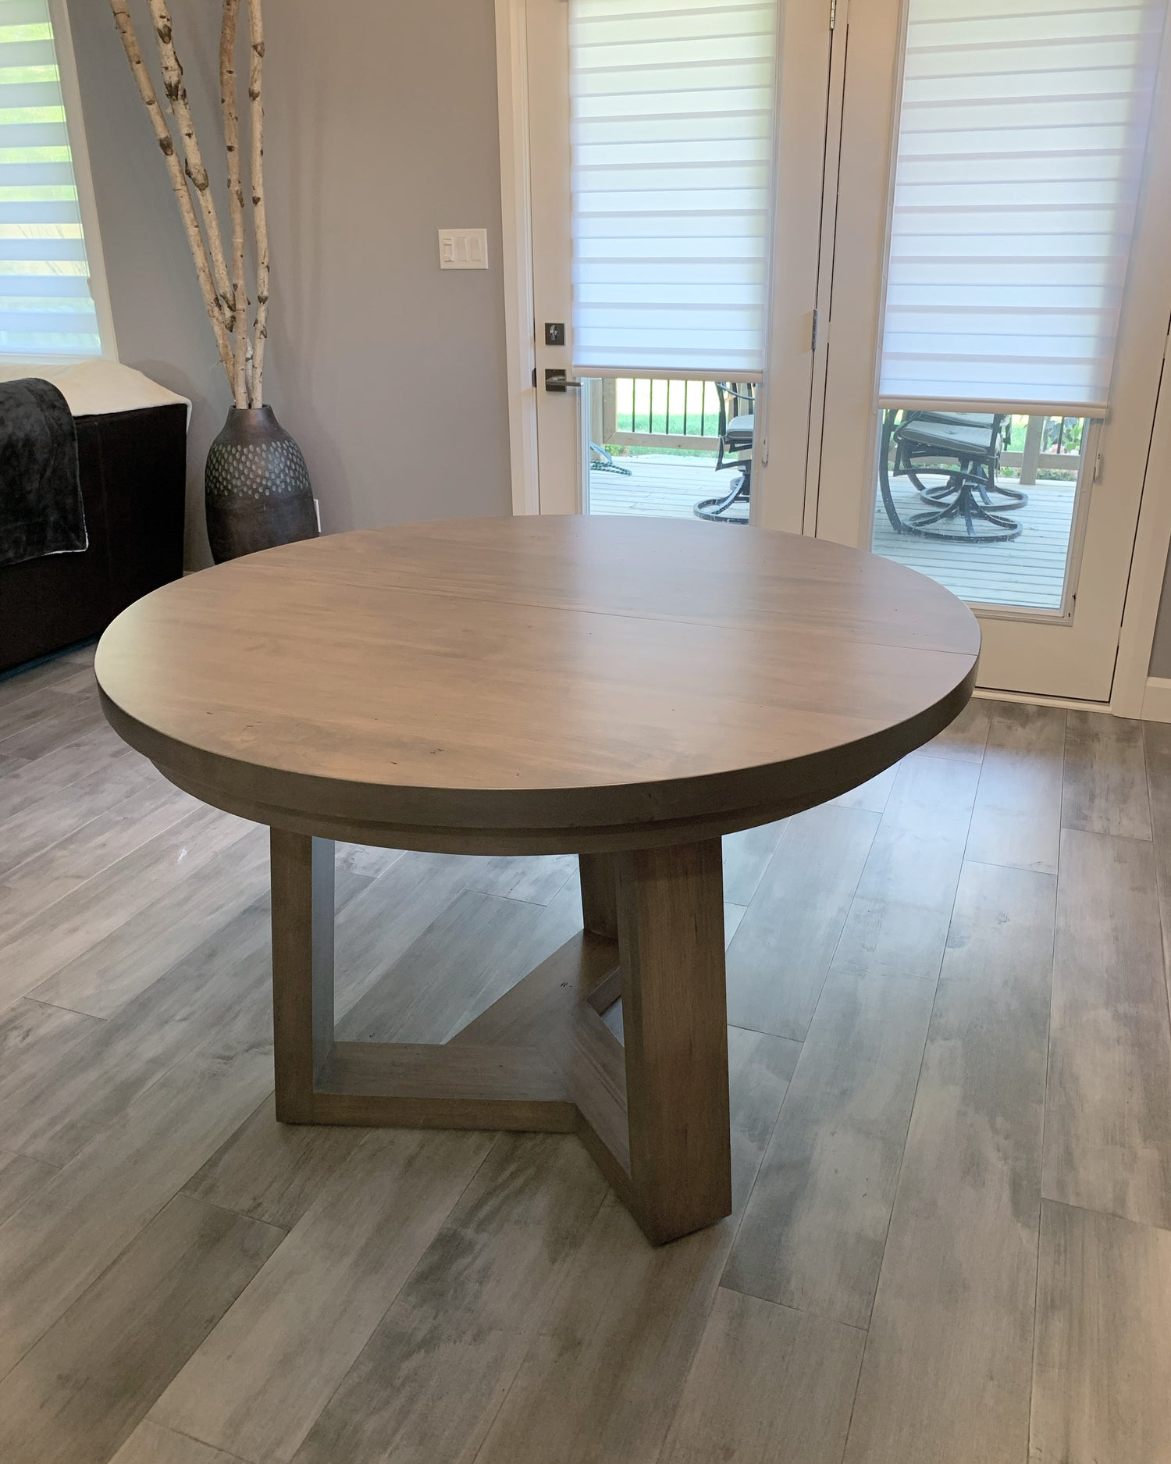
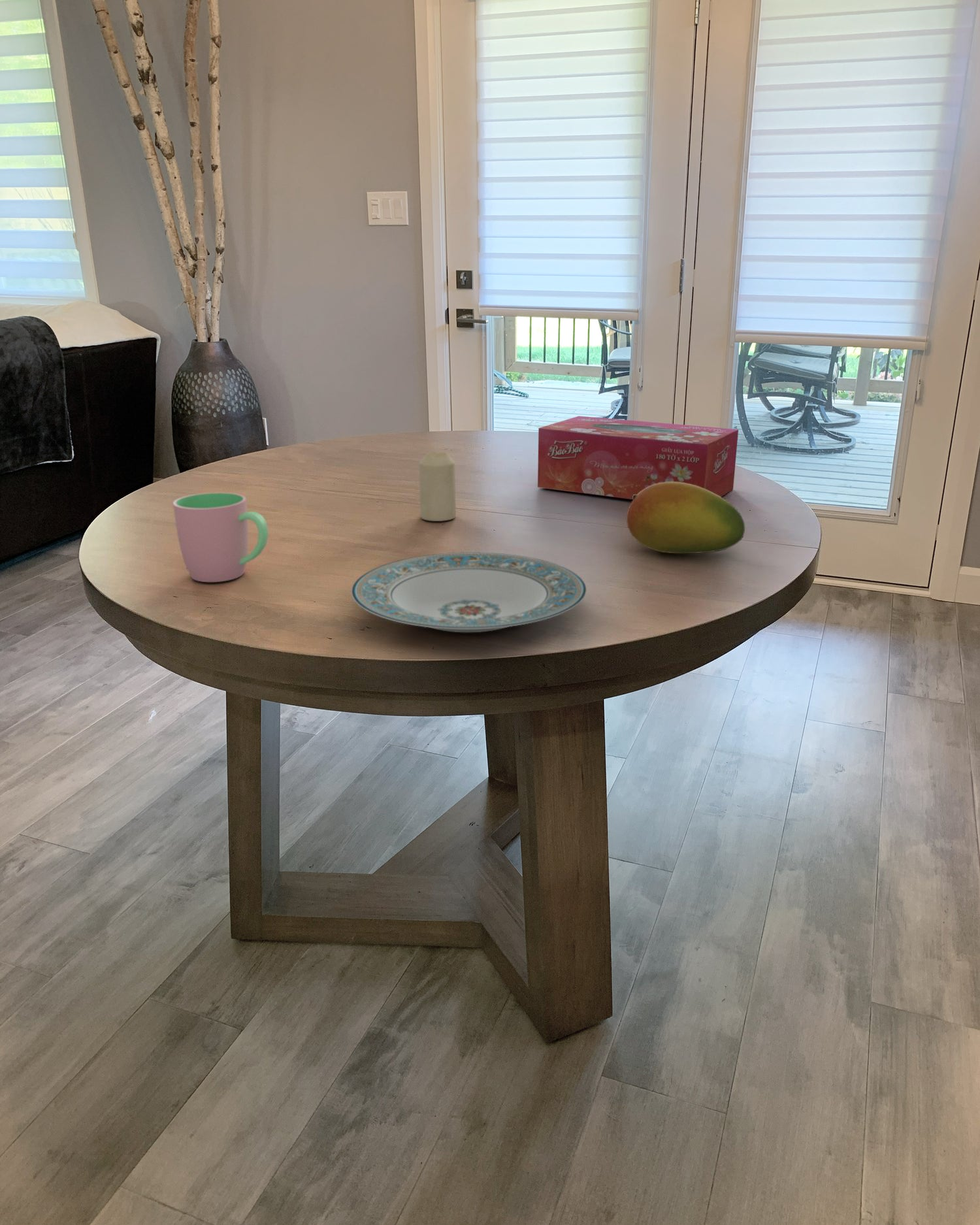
+ fruit [626,482,745,554]
+ candle [418,451,456,522]
+ tissue box [537,416,739,500]
+ plate [350,552,587,633]
+ cup [172,492,269,583]
